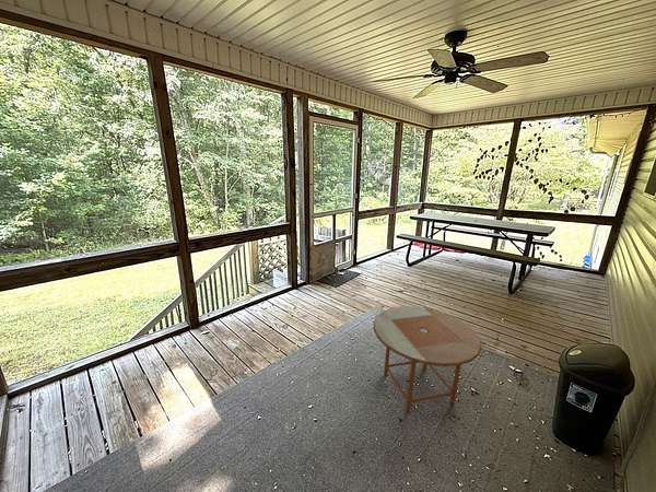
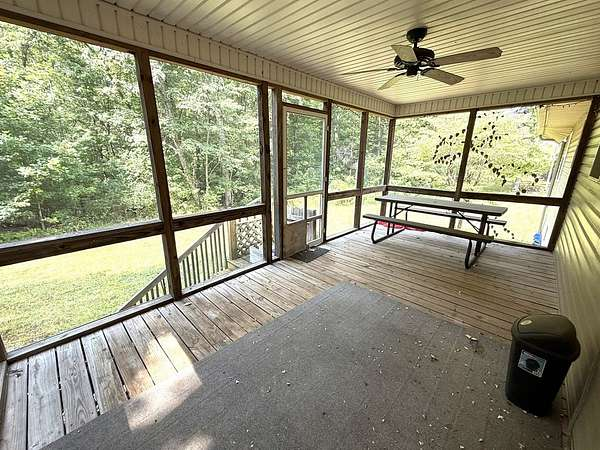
- side table [373,305,483,413]
